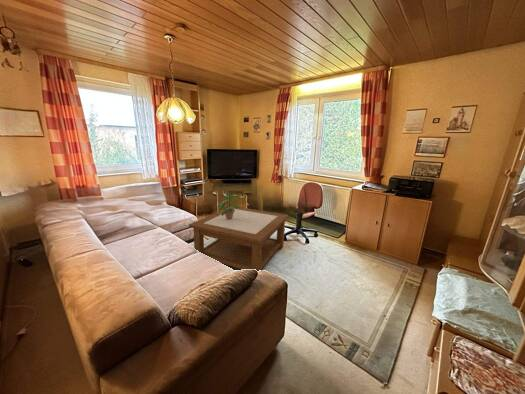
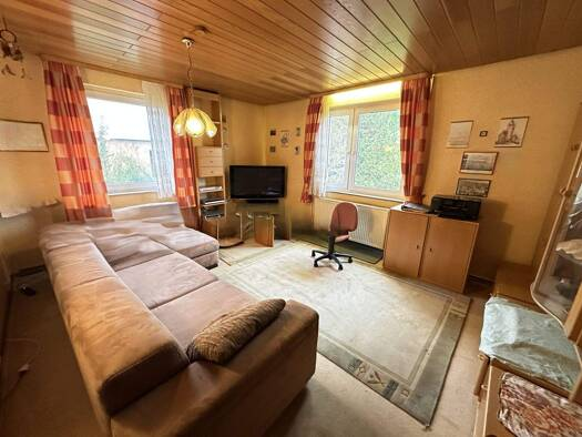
- potted plant [216,192,243,220]
- coffee table [188,206,289,271]
